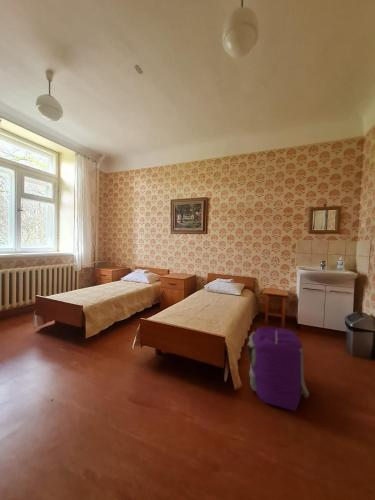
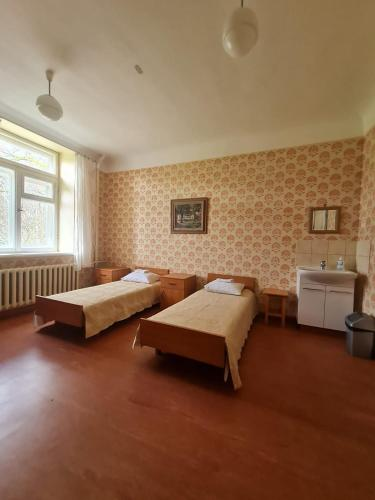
- backpack [247,326,310,413]
